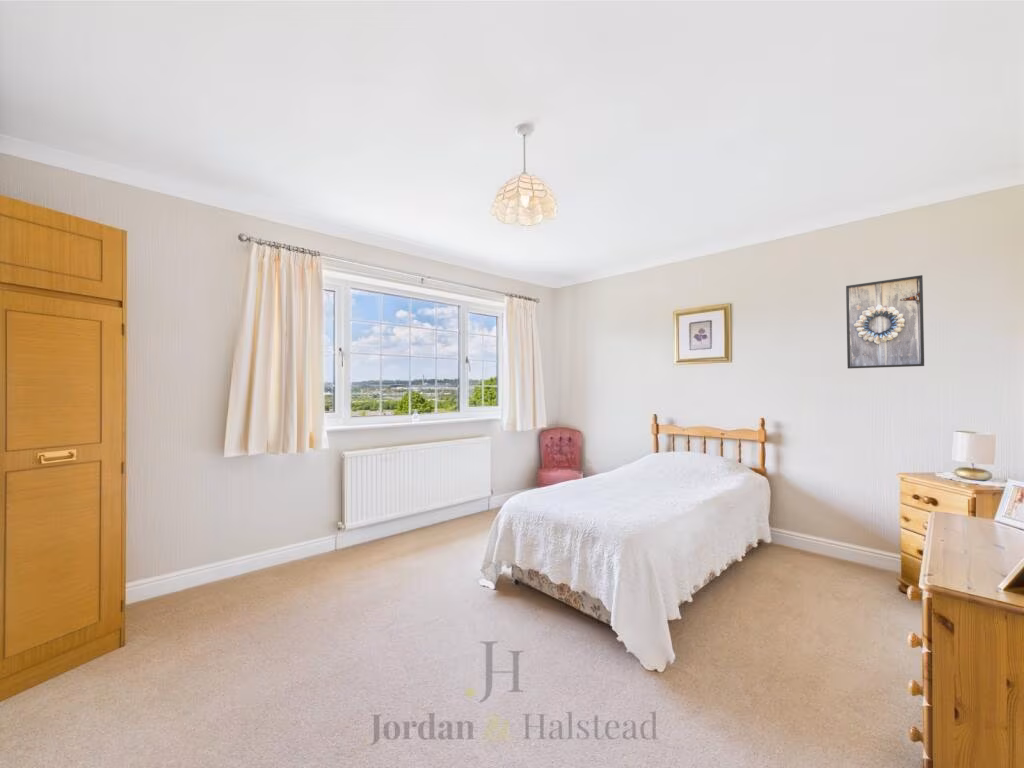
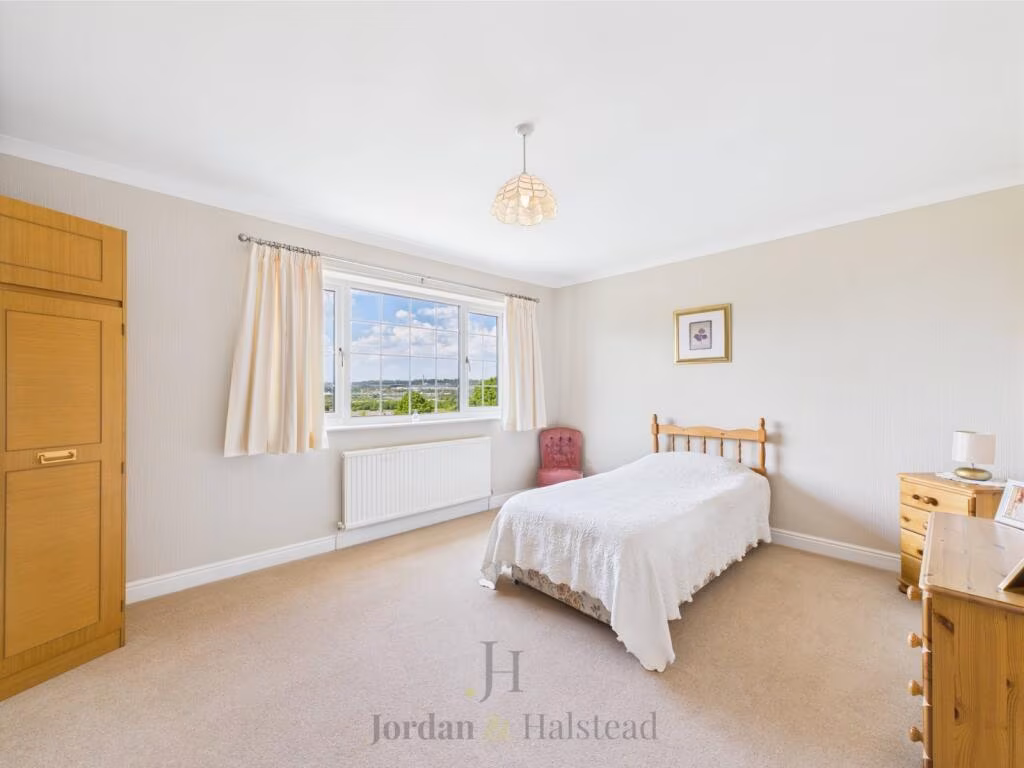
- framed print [845,274,925,370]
